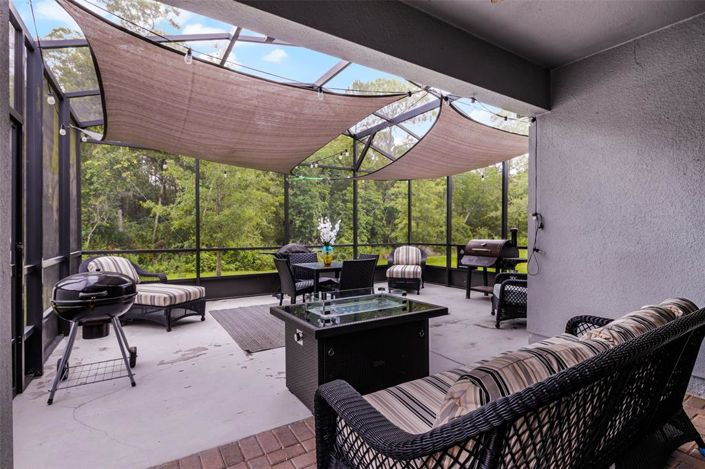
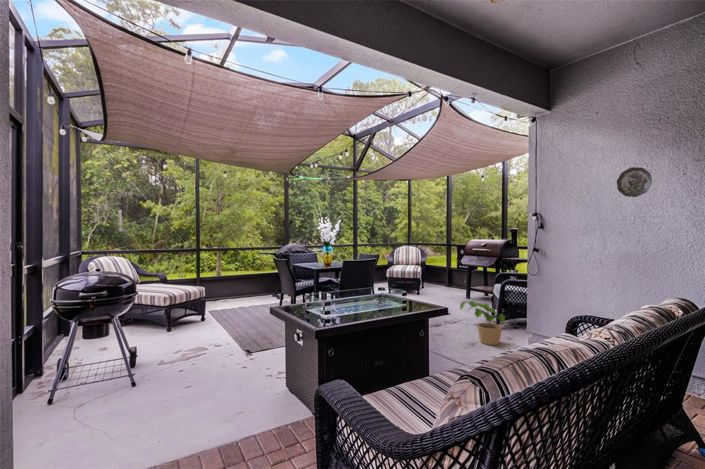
+ potted plant [459,300,506,346]
+ decorative plate [616,166,653,198]
